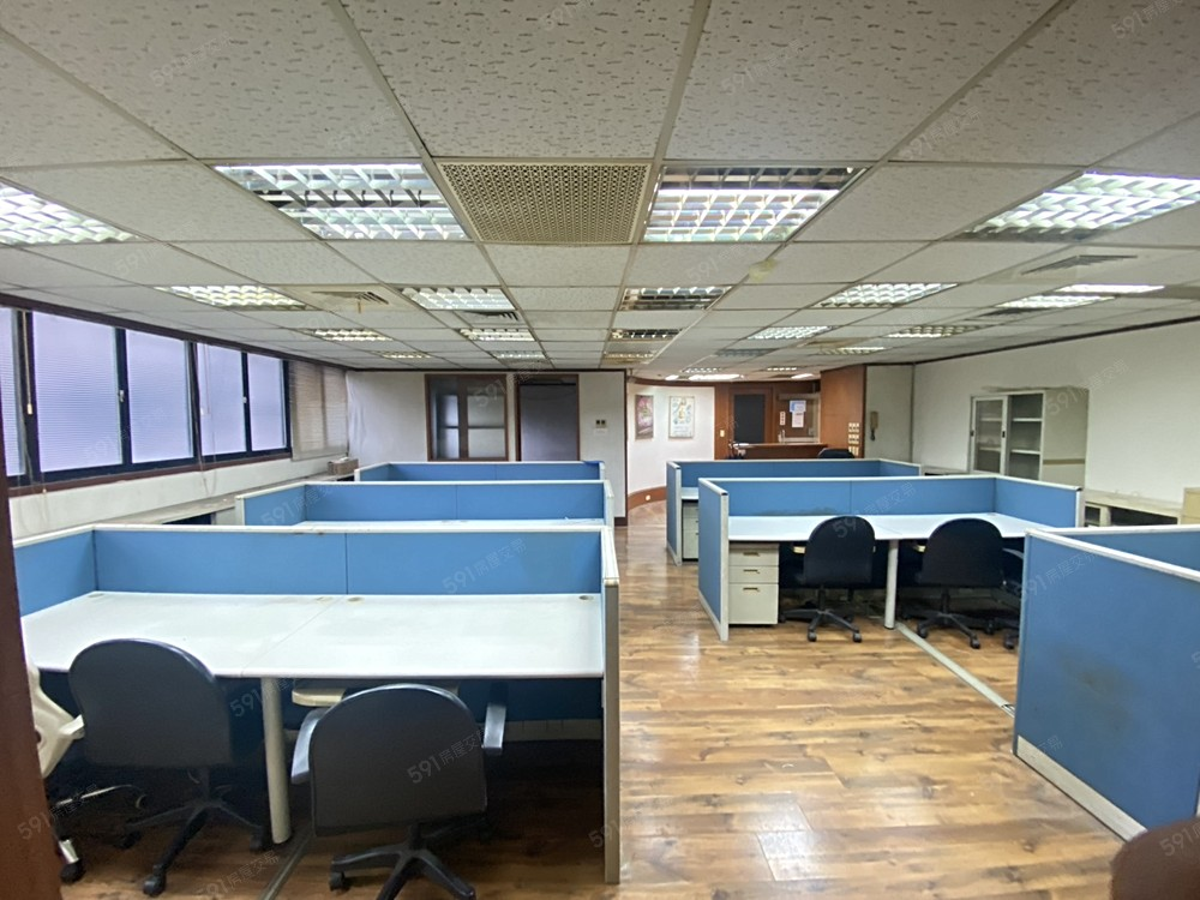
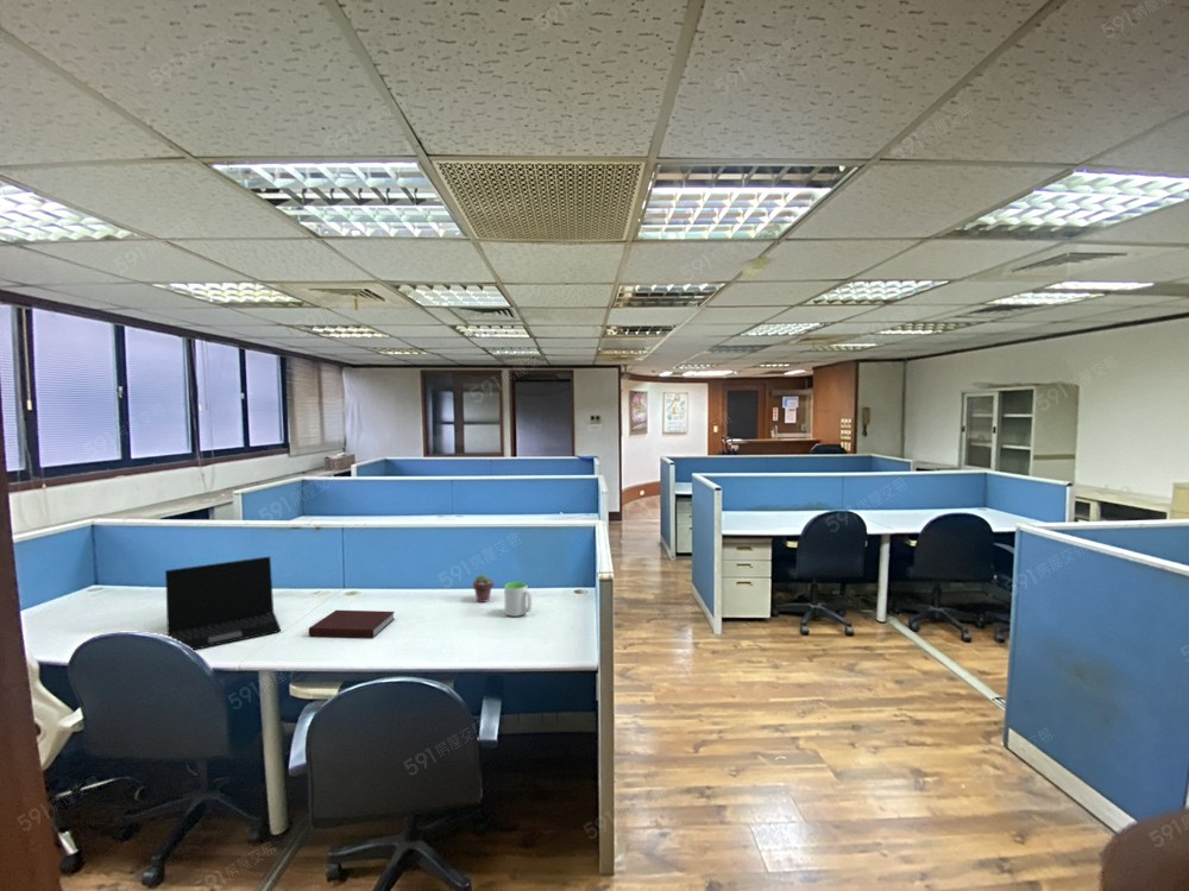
+ laptop [164,555,282,651]
+ mug [503,581,533,618]
+ notebook [308,609,396,639]
+ potted succulent [472,573,495,604]
